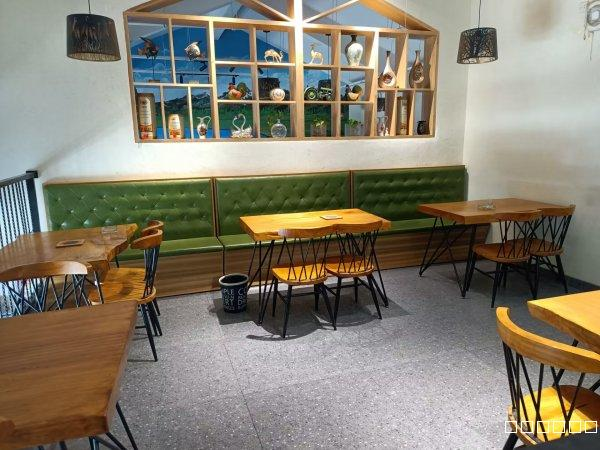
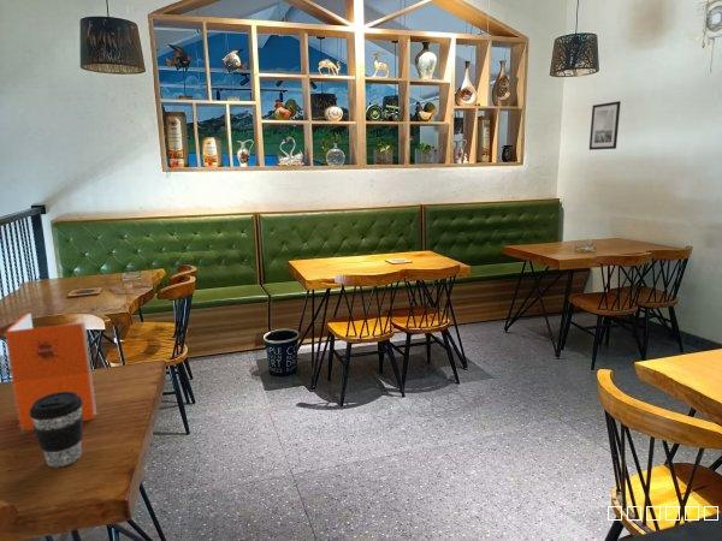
+ notebook [4,313,97,432]
+ coffee cup [30,392,84,468]
+ wall art [588,100,622,151]
